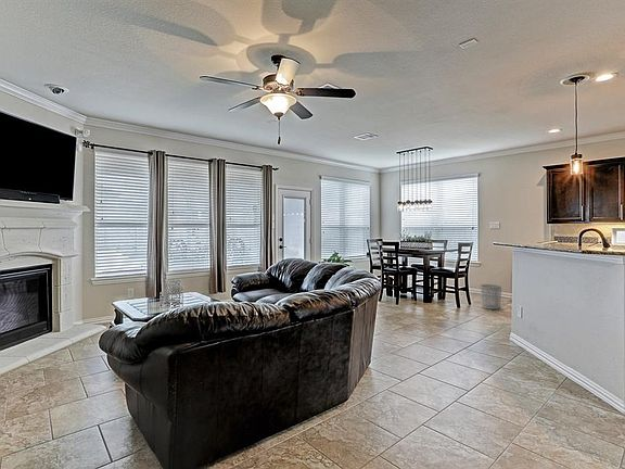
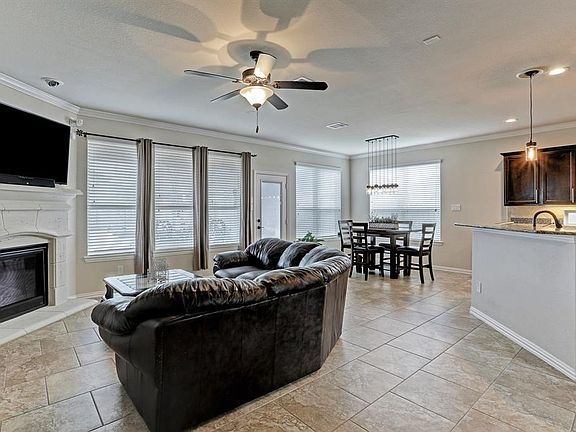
- waste bin [480,283,502,310]
